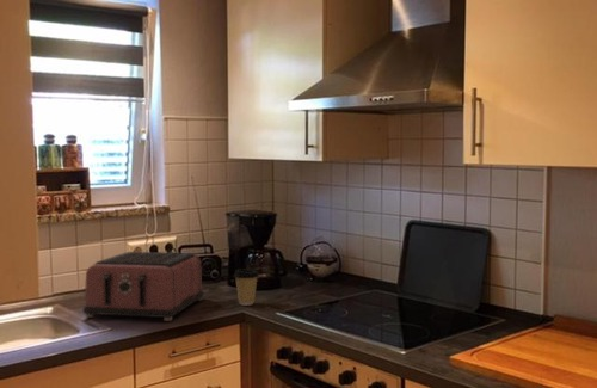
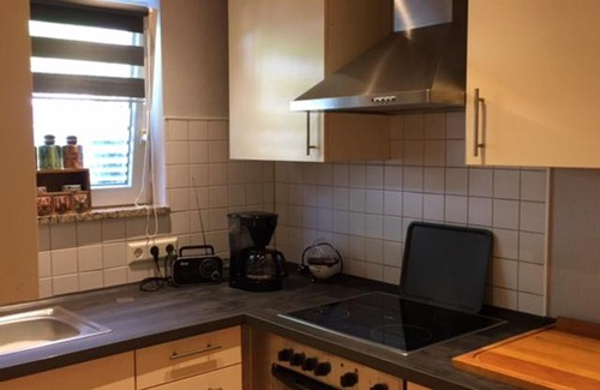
- coffee cup [233,267,260,307]
- toaster [82,251,205,322]
